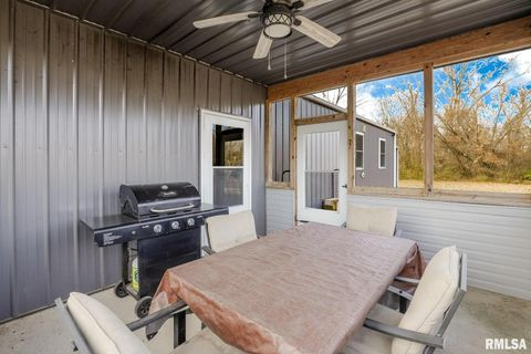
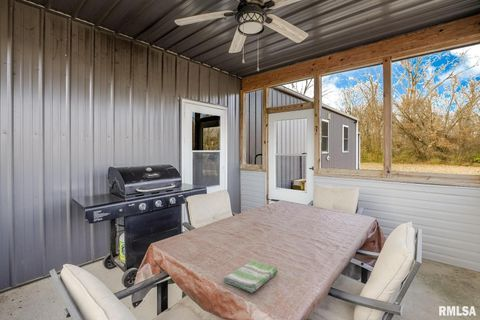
+ dish towel [222,260,279,294]
